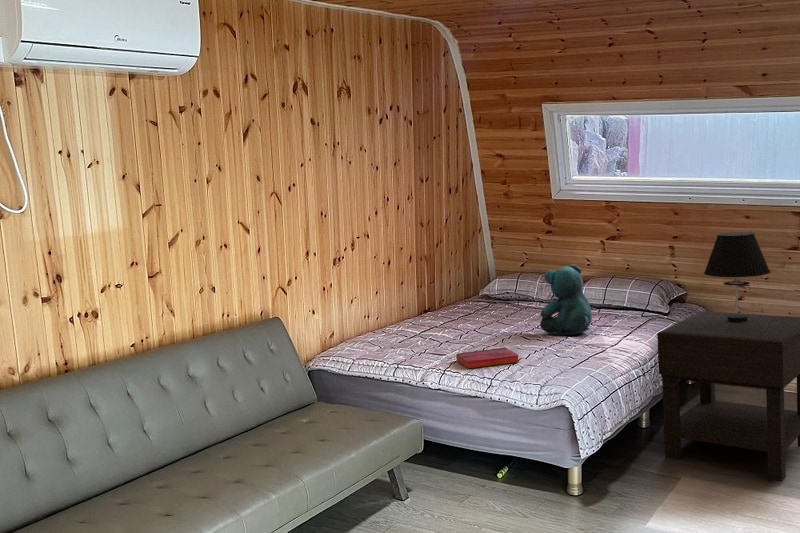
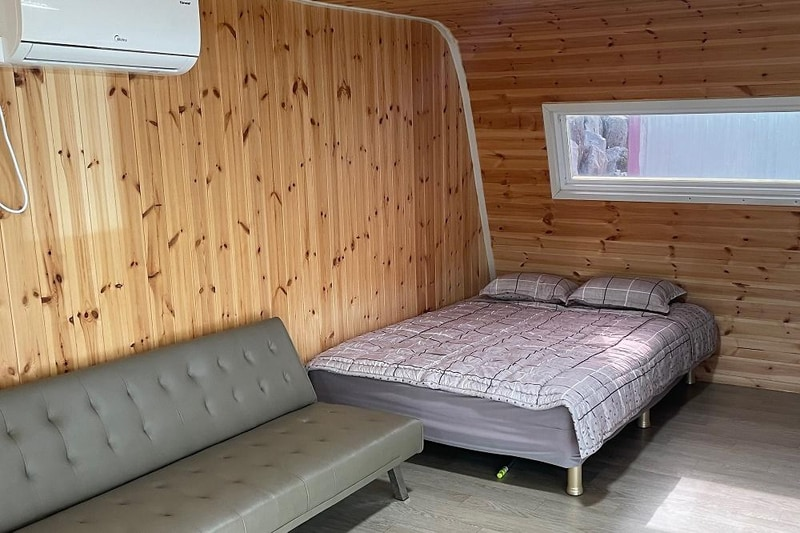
- teddy bear [539,263,593,337]
- hardback book [455,346,520,370]
- table lamp [703,231,772,322]
- nightstand [656,310,800,483]
